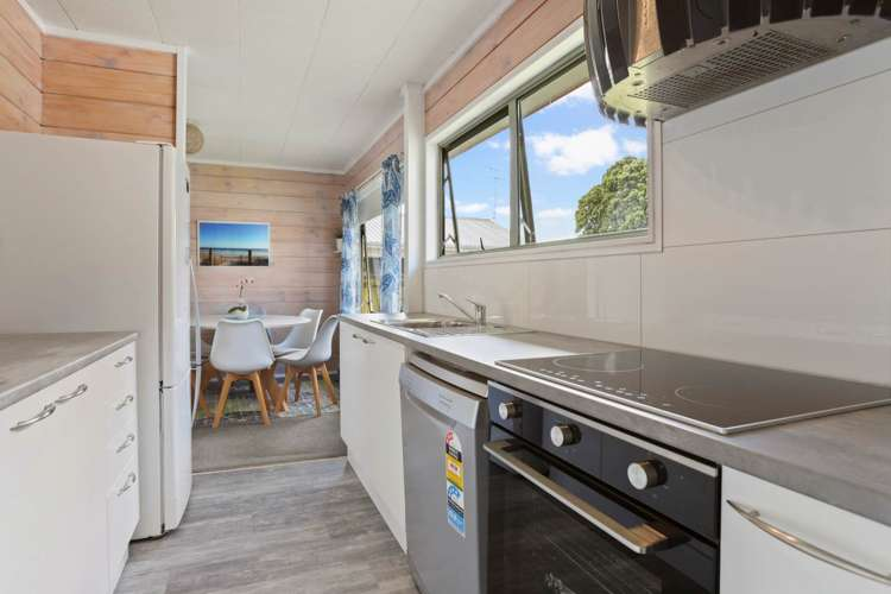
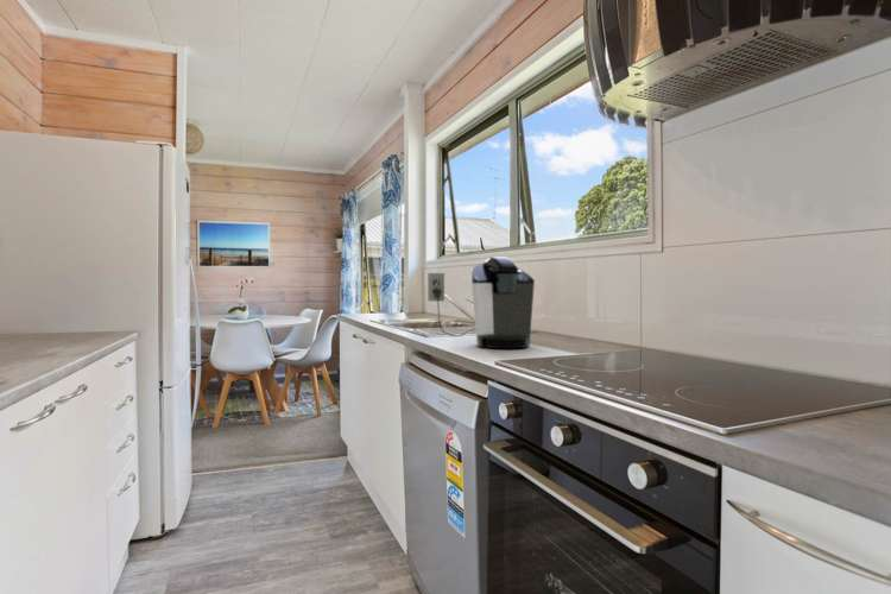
+ coffee maker [426,255,536,349]
